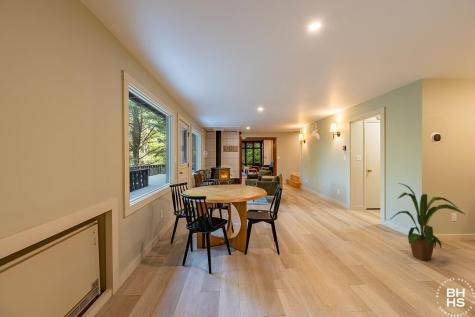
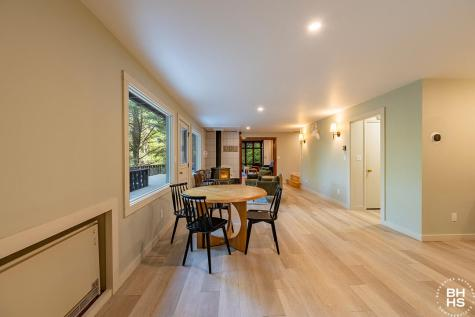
- house plant [390,182,467,261]
